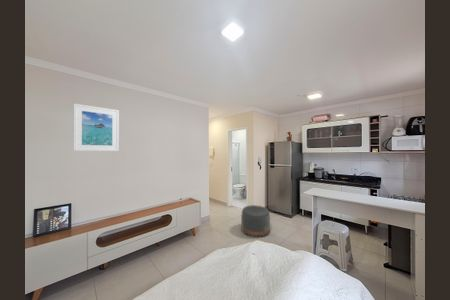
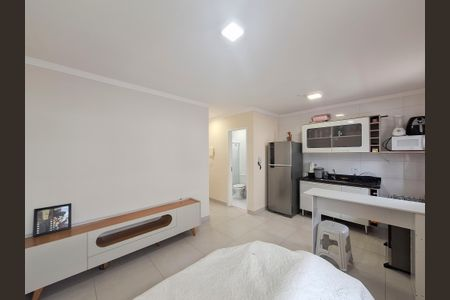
- pouf [240,204,271,239]
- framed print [72,103,120,152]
